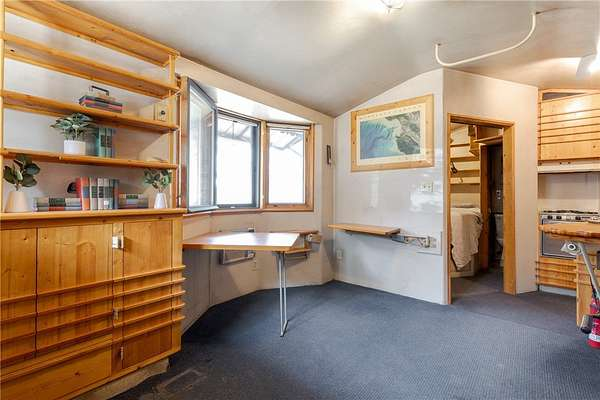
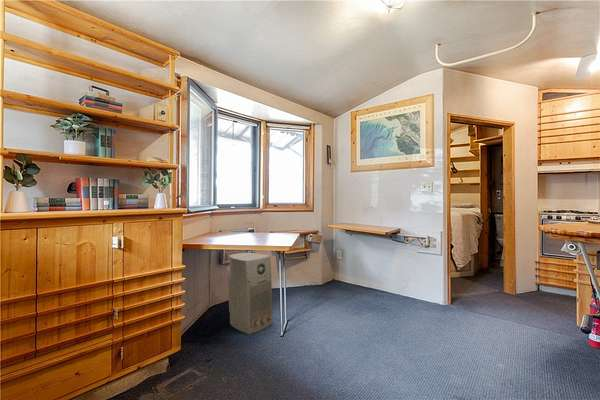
+ air purifier [227,252,274,335]
